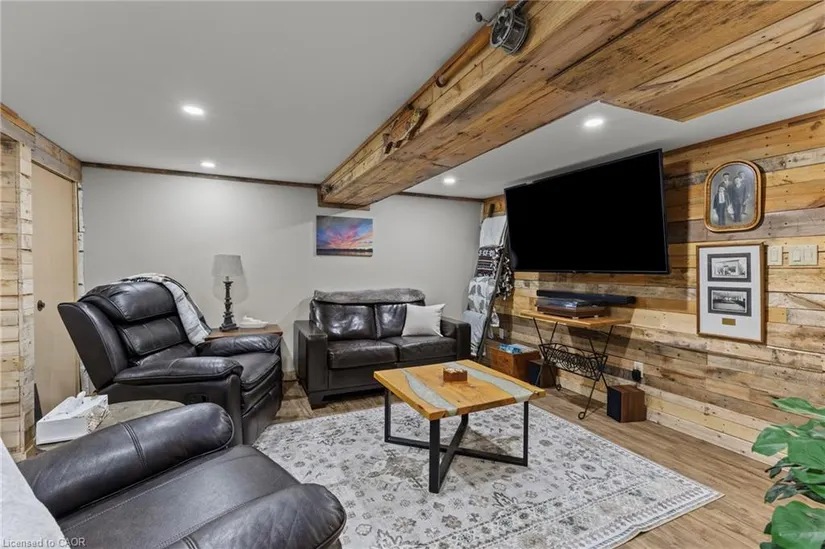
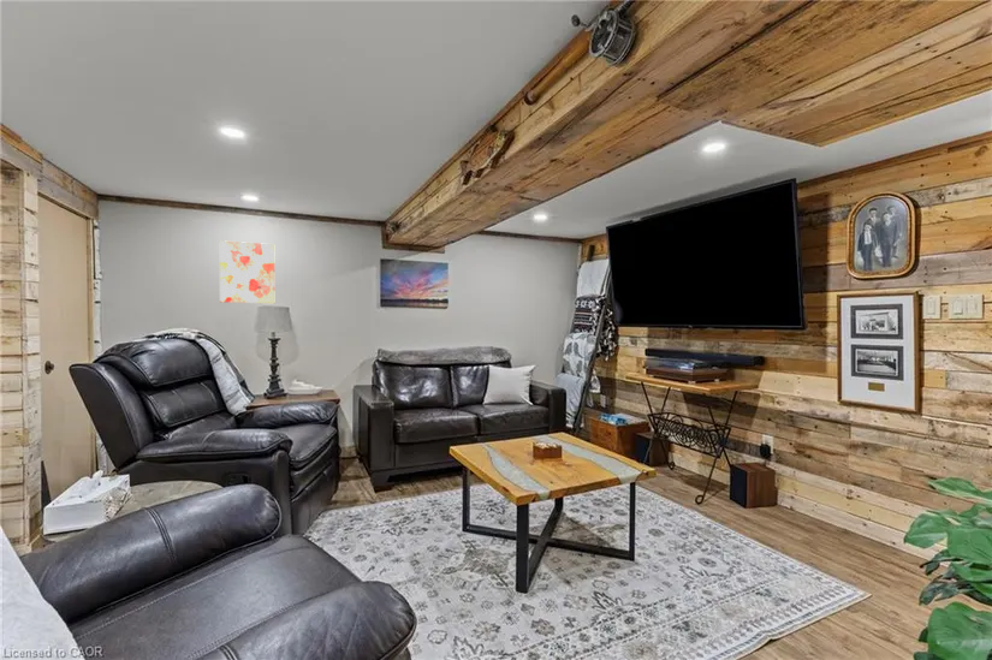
+ wall art [219,239,275,304]
